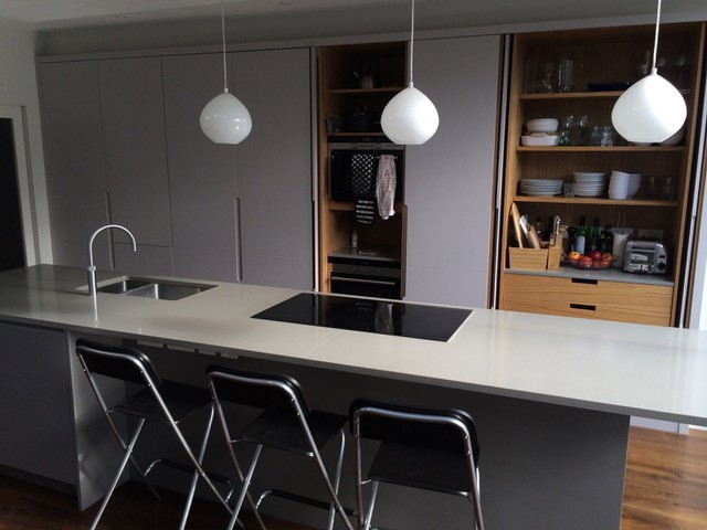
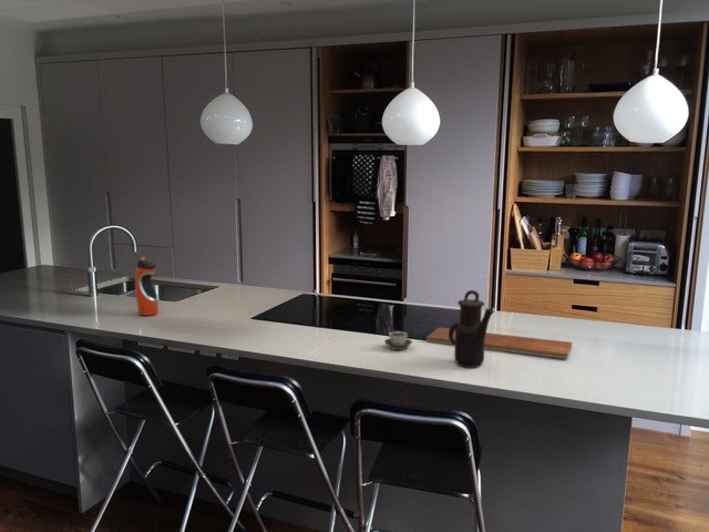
+ chopping board [425,326,573,360]
+ water bottle [134,256,160,317]
+ teapot [449,289,495,369]
+ cup [383,330,413,351]
